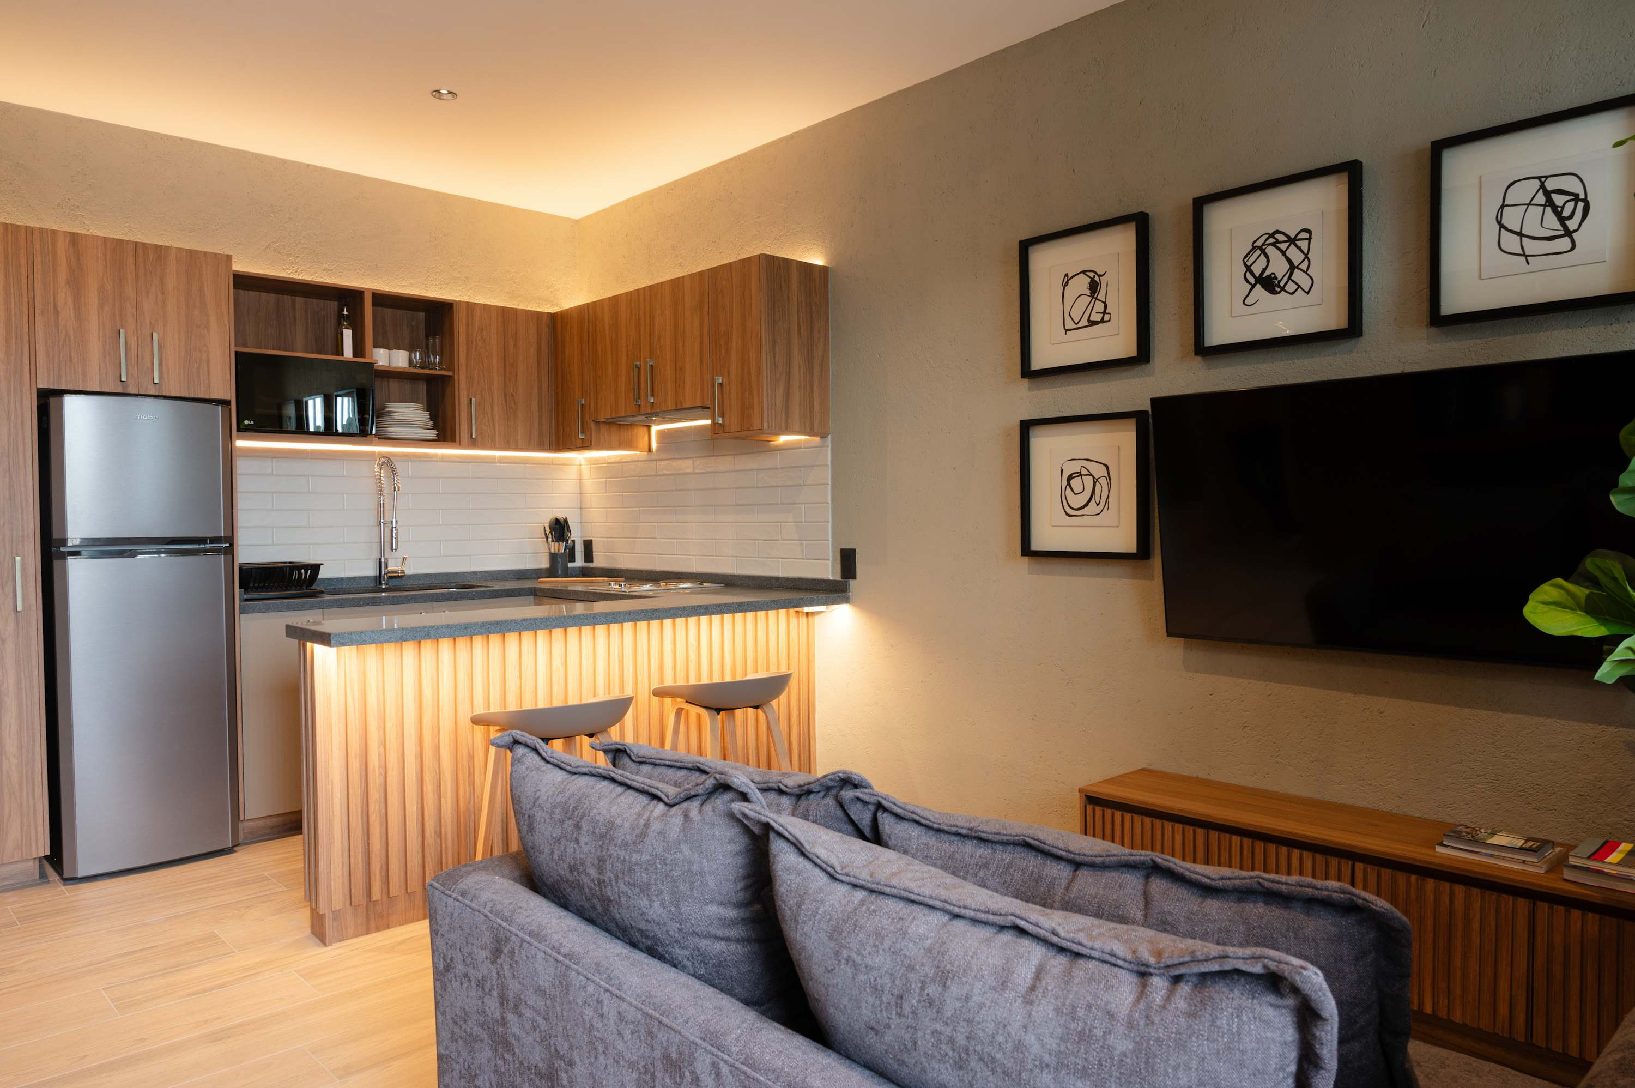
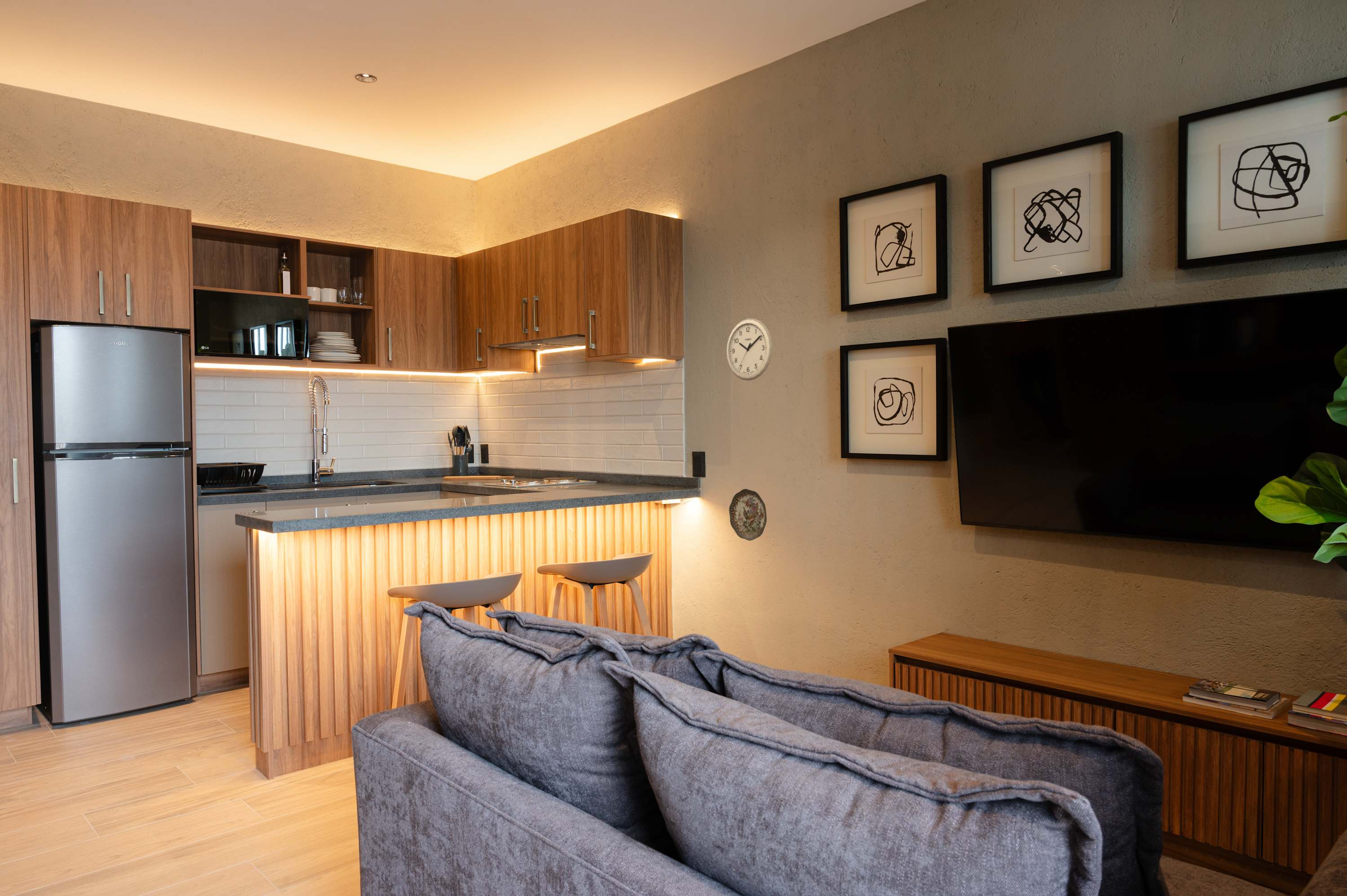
+ wall clock [726,318,773,381]
+ decorative plate [729,488,767,541]
